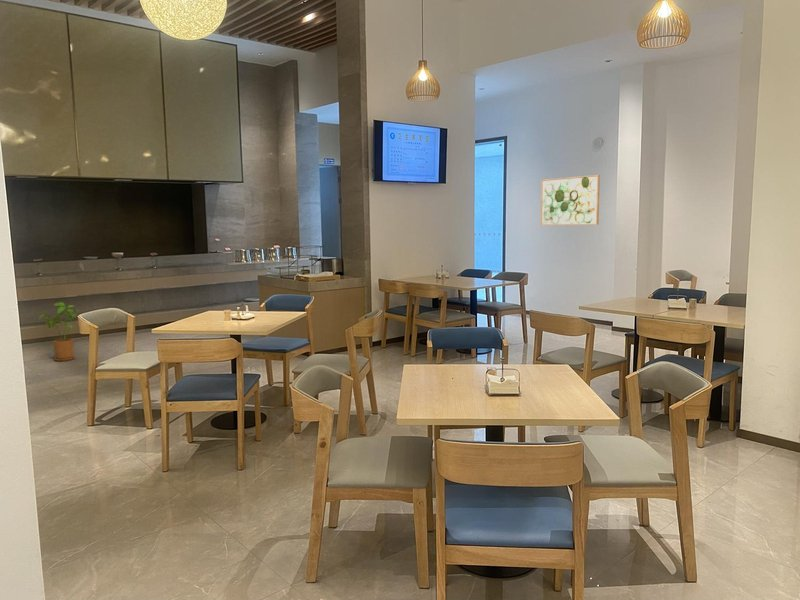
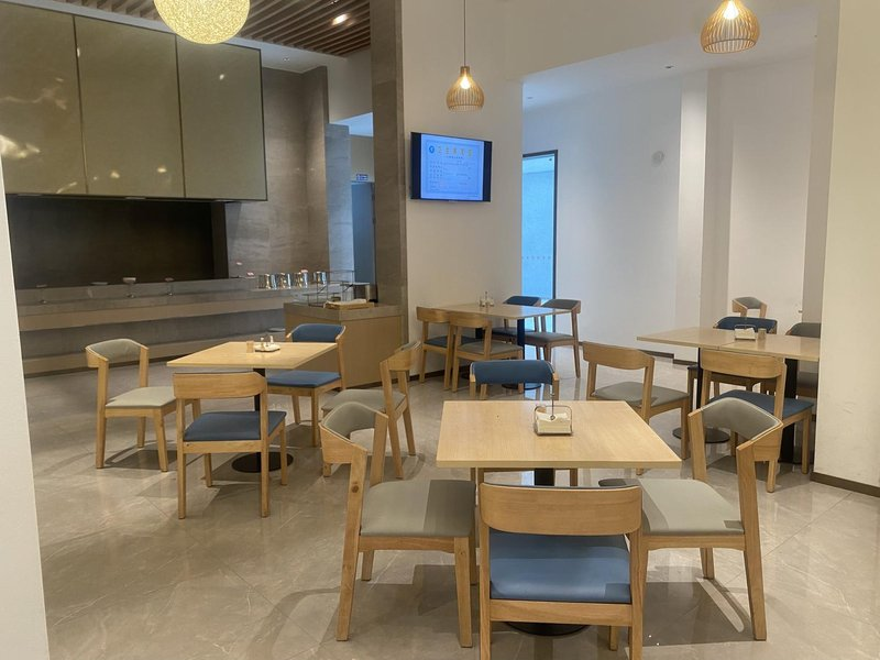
- house plant [38,301,79,362]
- wall art [540,174,601,226]
